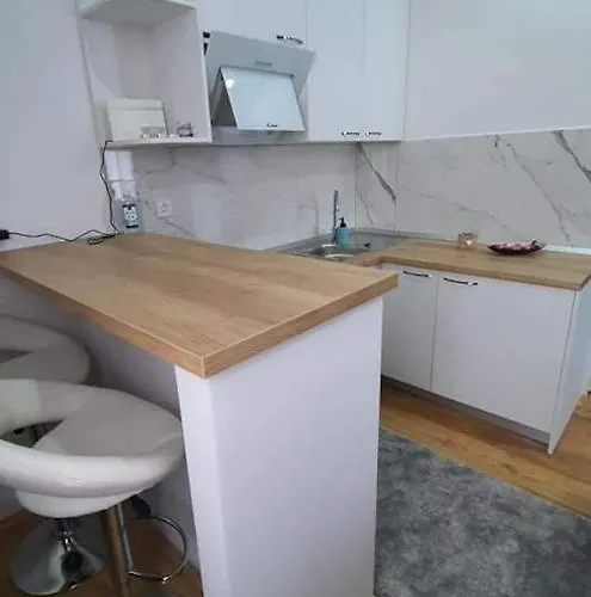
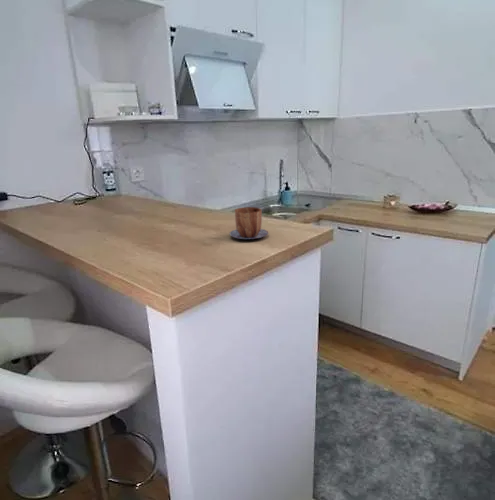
+ mug [229,206,269,240]
